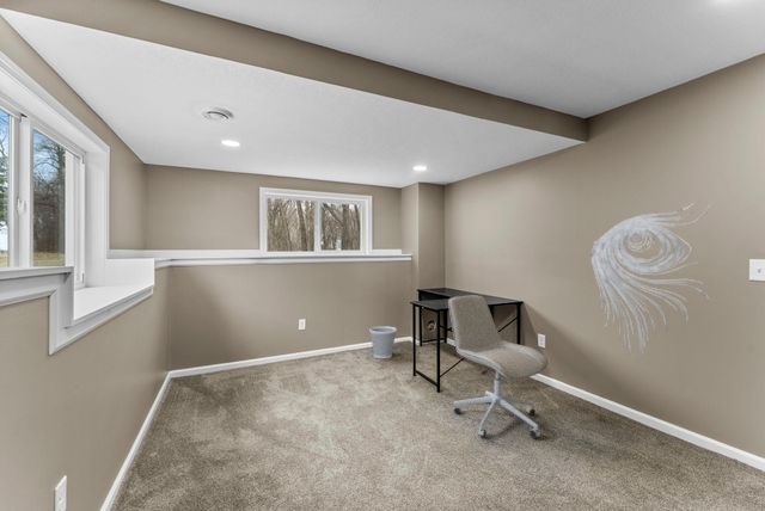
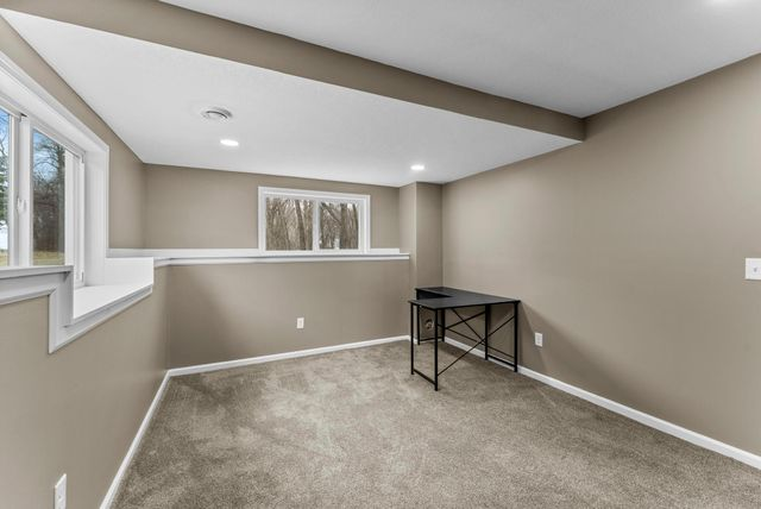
- office chair [447,294,549,439]
- wastebasket [368,325,398,359]
- wall sculpture [590,201,712,365]
